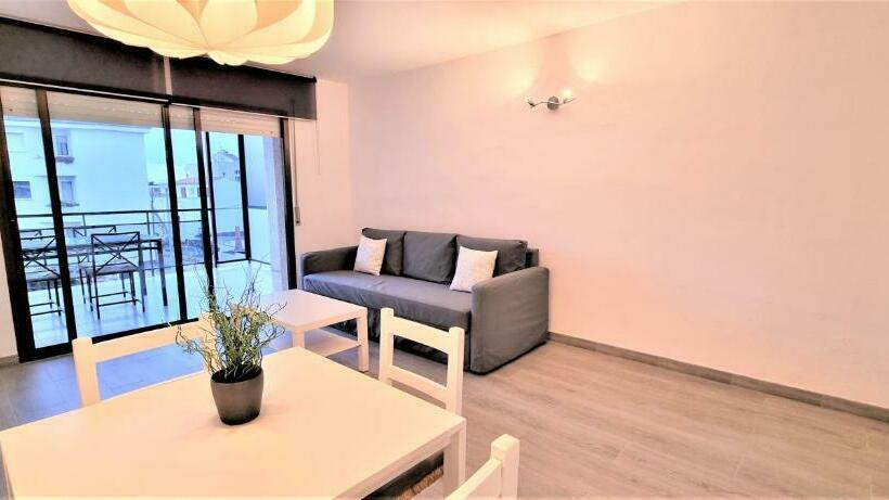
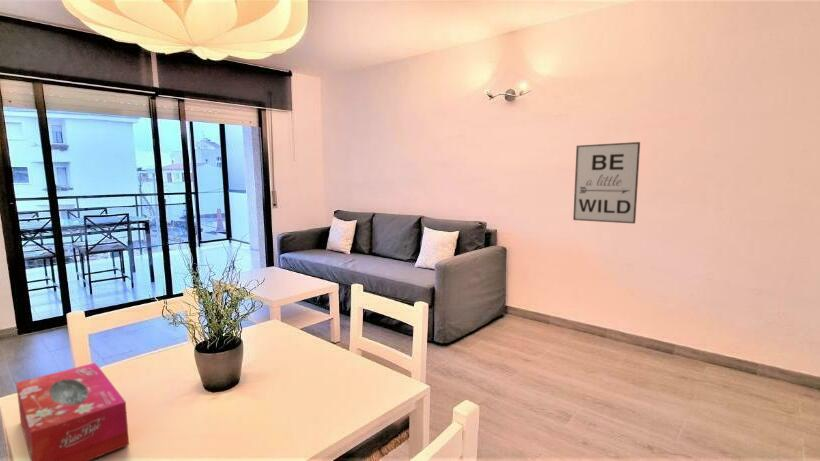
+ wall art [572,141,641,225]
+ tissue box [15,362,130,461]
